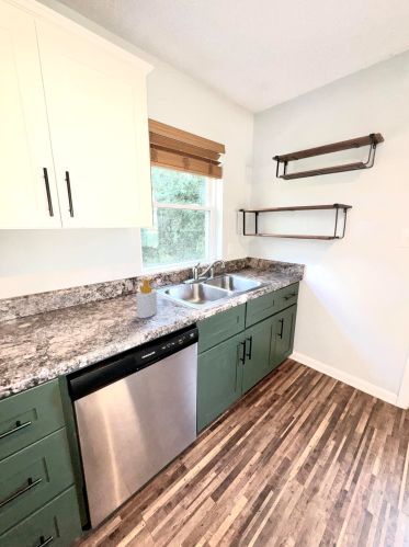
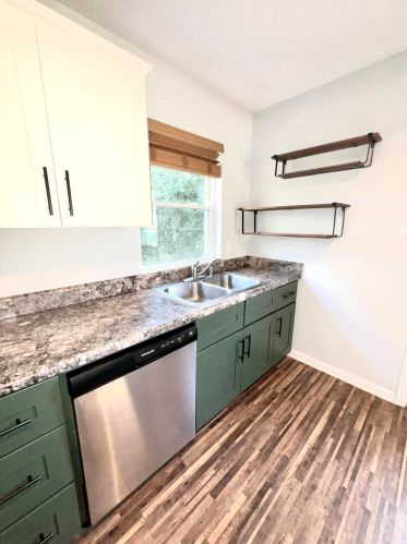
- soap bottle [135,278,158,319]
